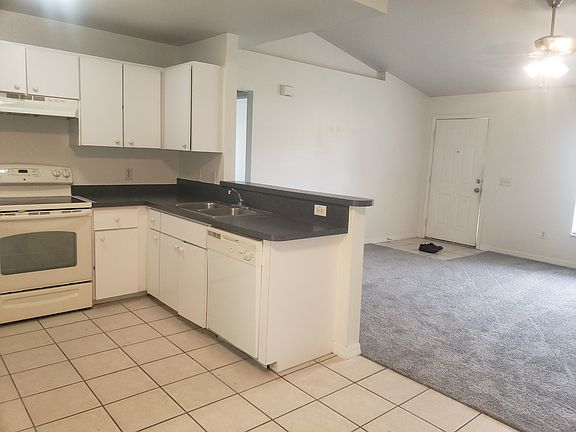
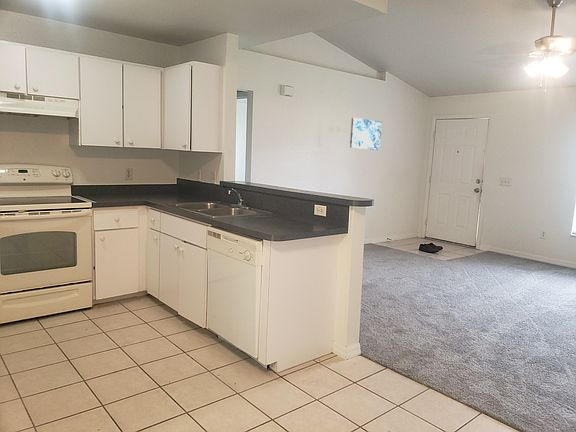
+ wall art [349,117,383,151]
